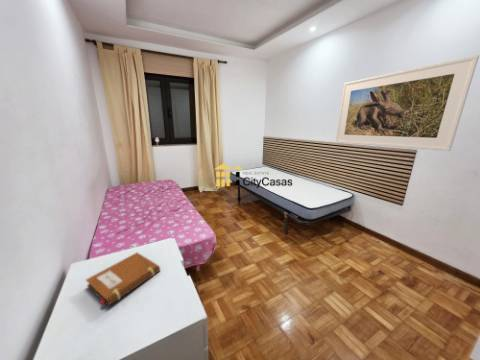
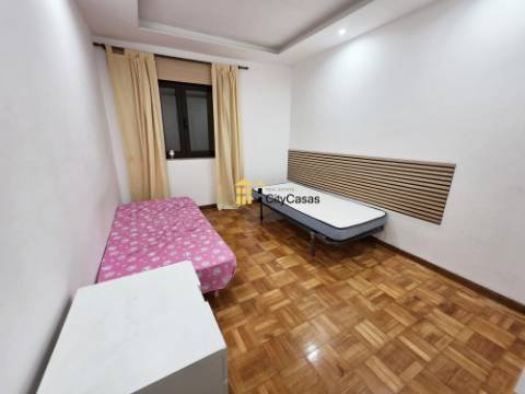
- notebook [85,252,161,307]
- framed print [335,54,480,152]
